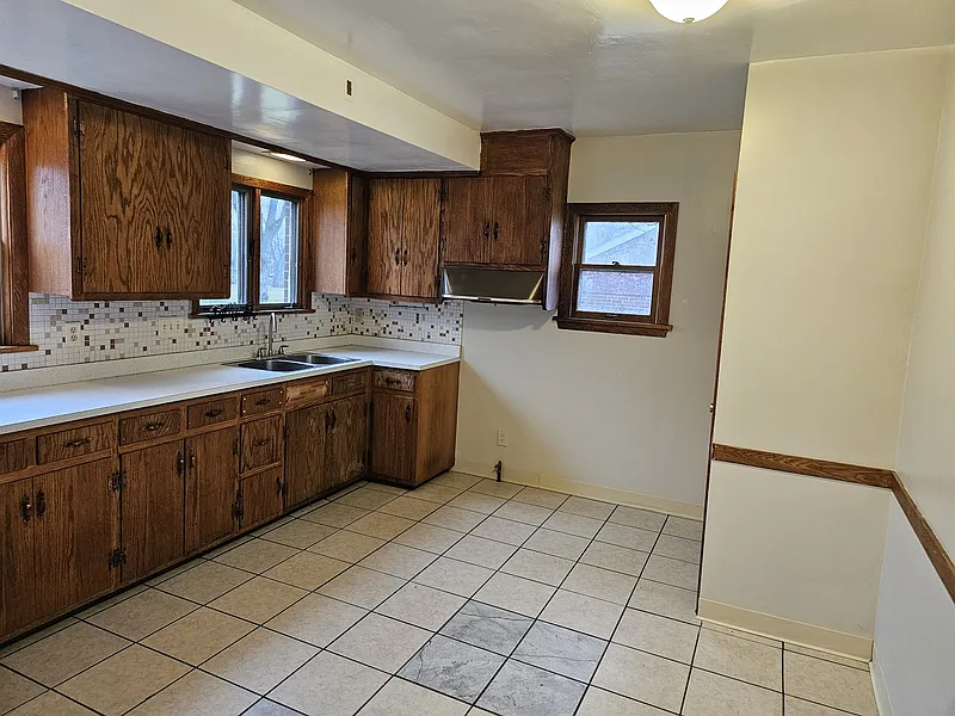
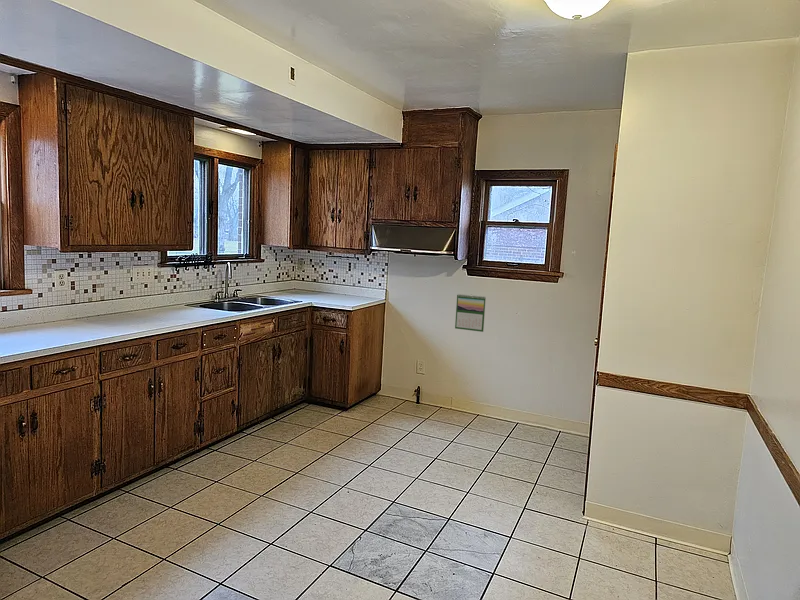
+ calendar [454,293,487,333]
